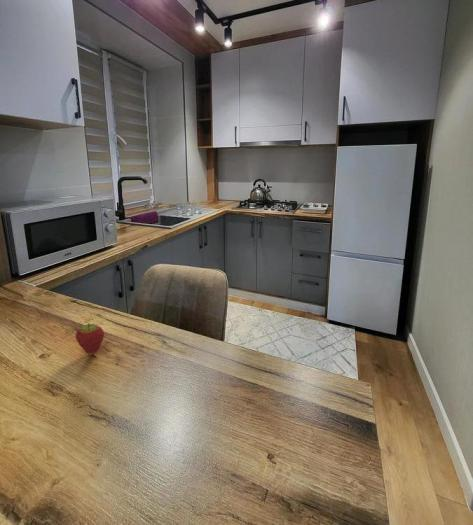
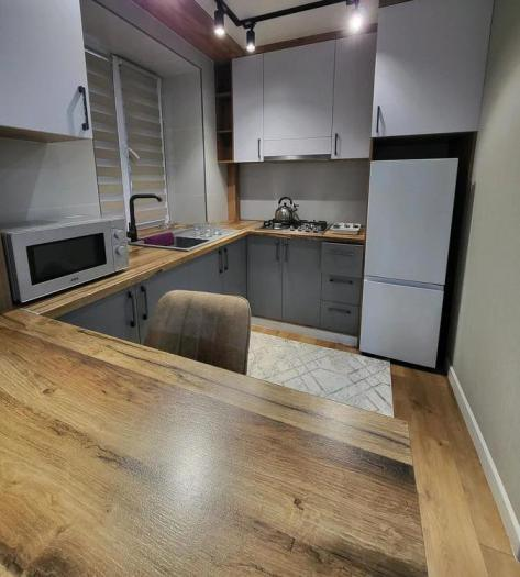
- fruit [75,322,105,355]
